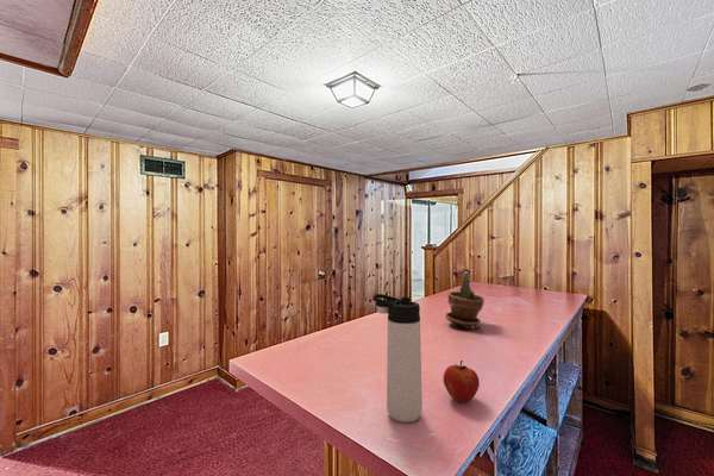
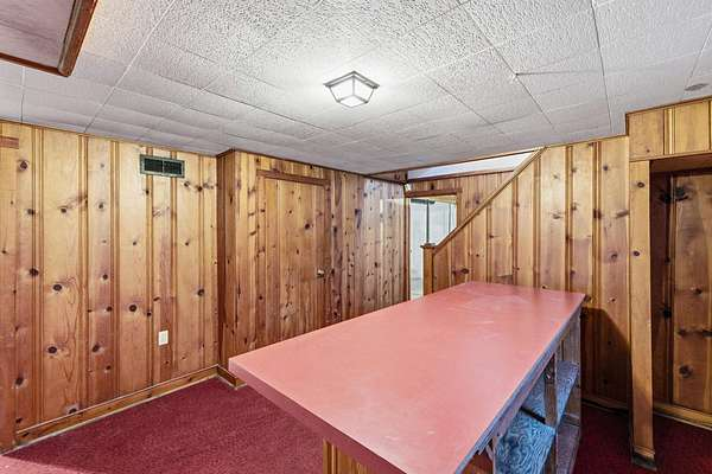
- apple [443,359,481,403]
- thermos bottle [372,293,424,424]
- potted plant [444,270,486,330]
